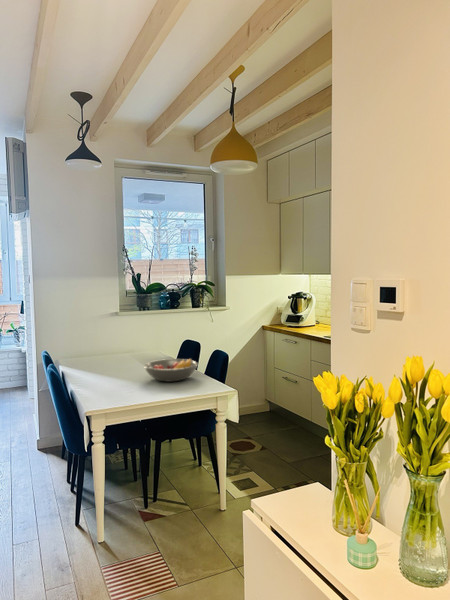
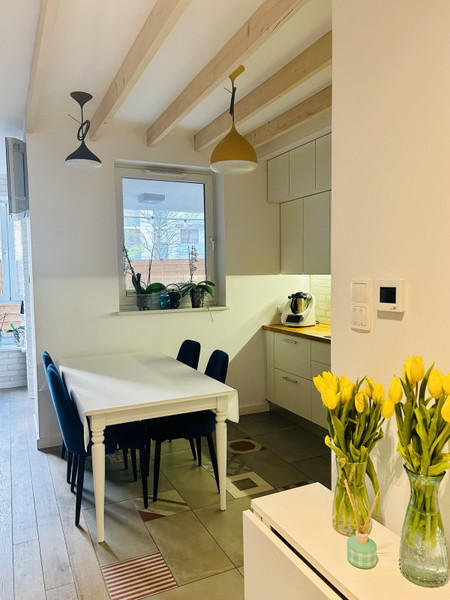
- fruit bowl [143,357,199,383]
